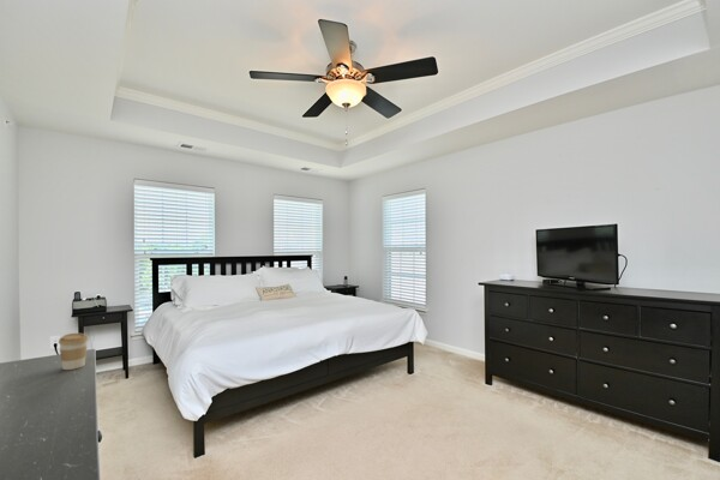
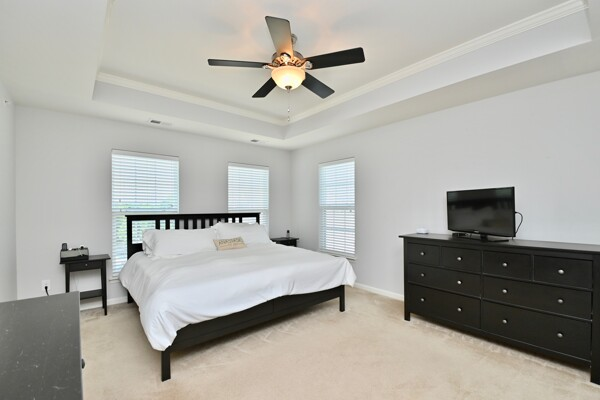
- coffee cup [58,332,90,371]
